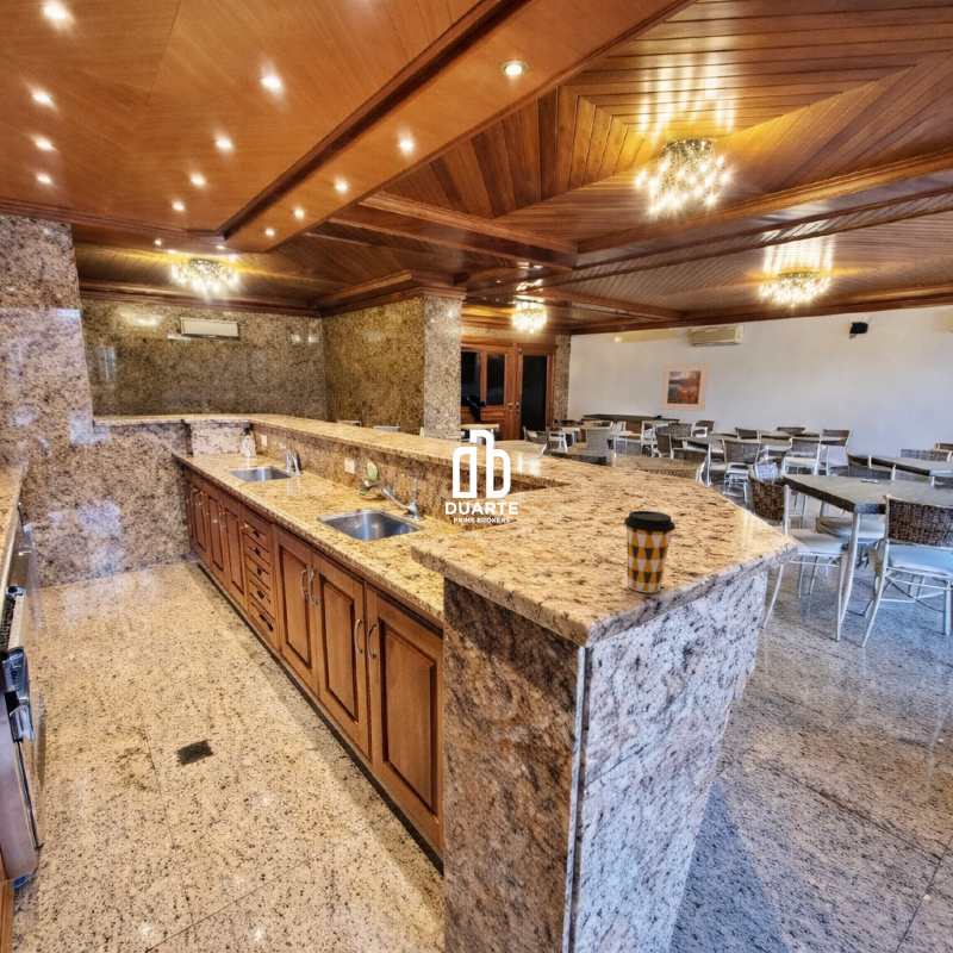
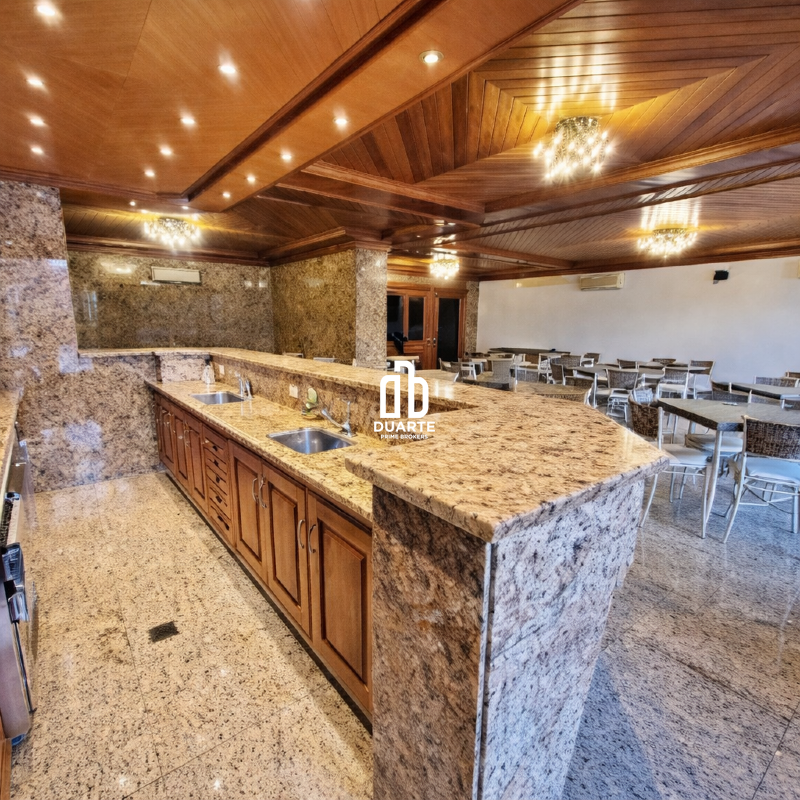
- coffee cup [623,510,677,593]
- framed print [660,362,710,412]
